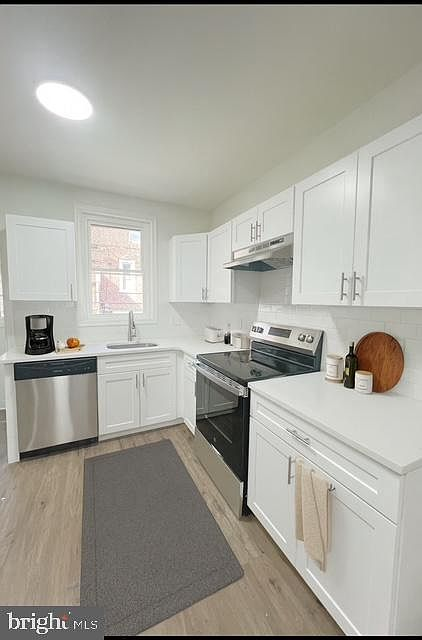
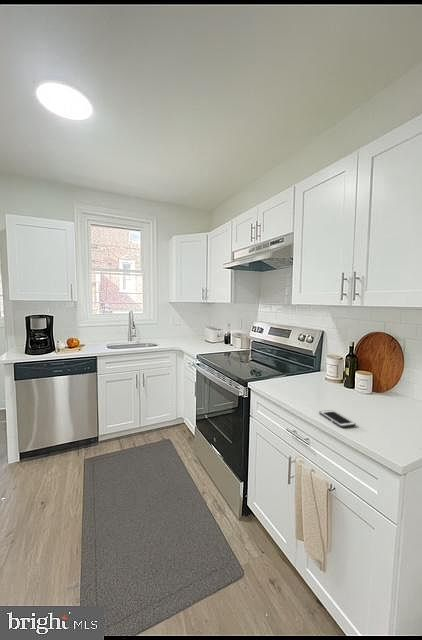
+ cell phone [318,409,357,428]
